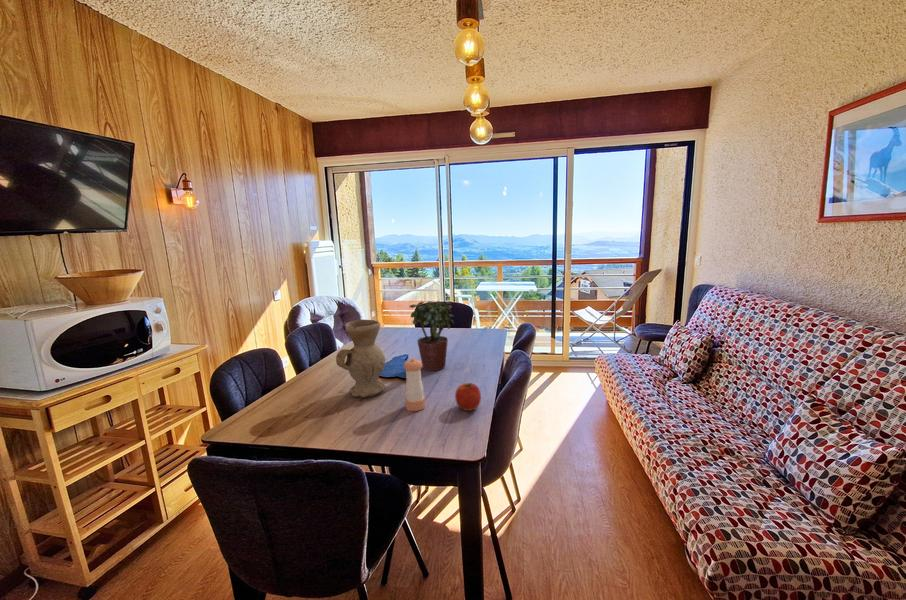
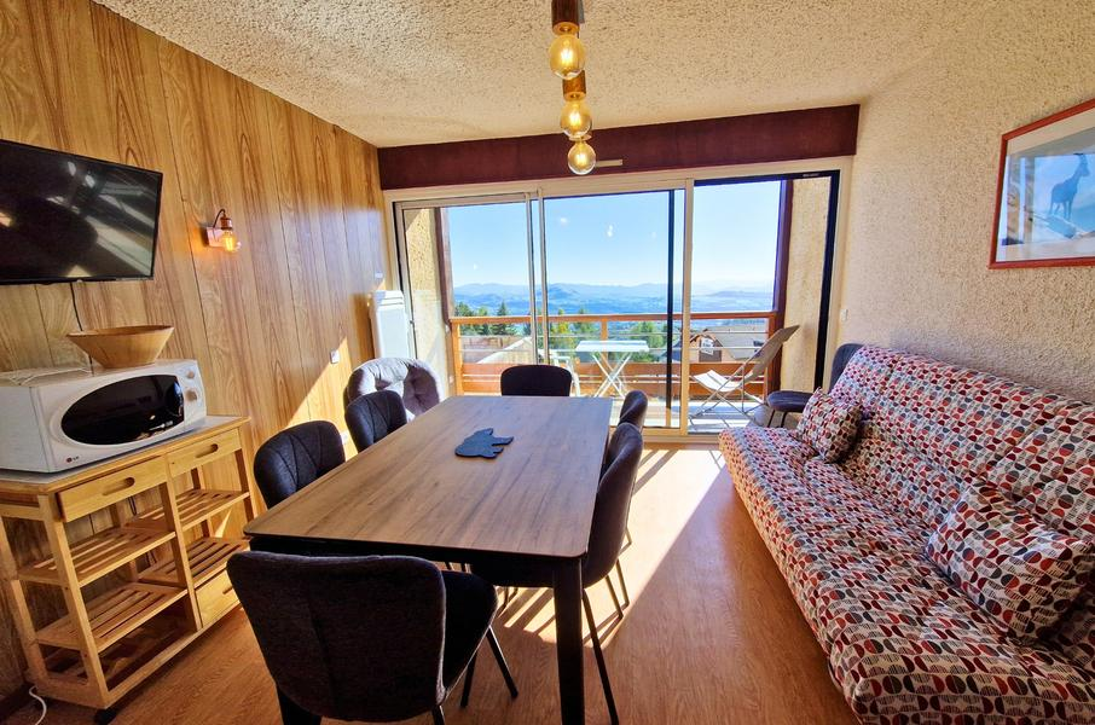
- apple [454,382,482,412]
- potted plant [409,300,456,372]
- vase [335,319,386,398]
- pepper shaker [403,357,426,412]
